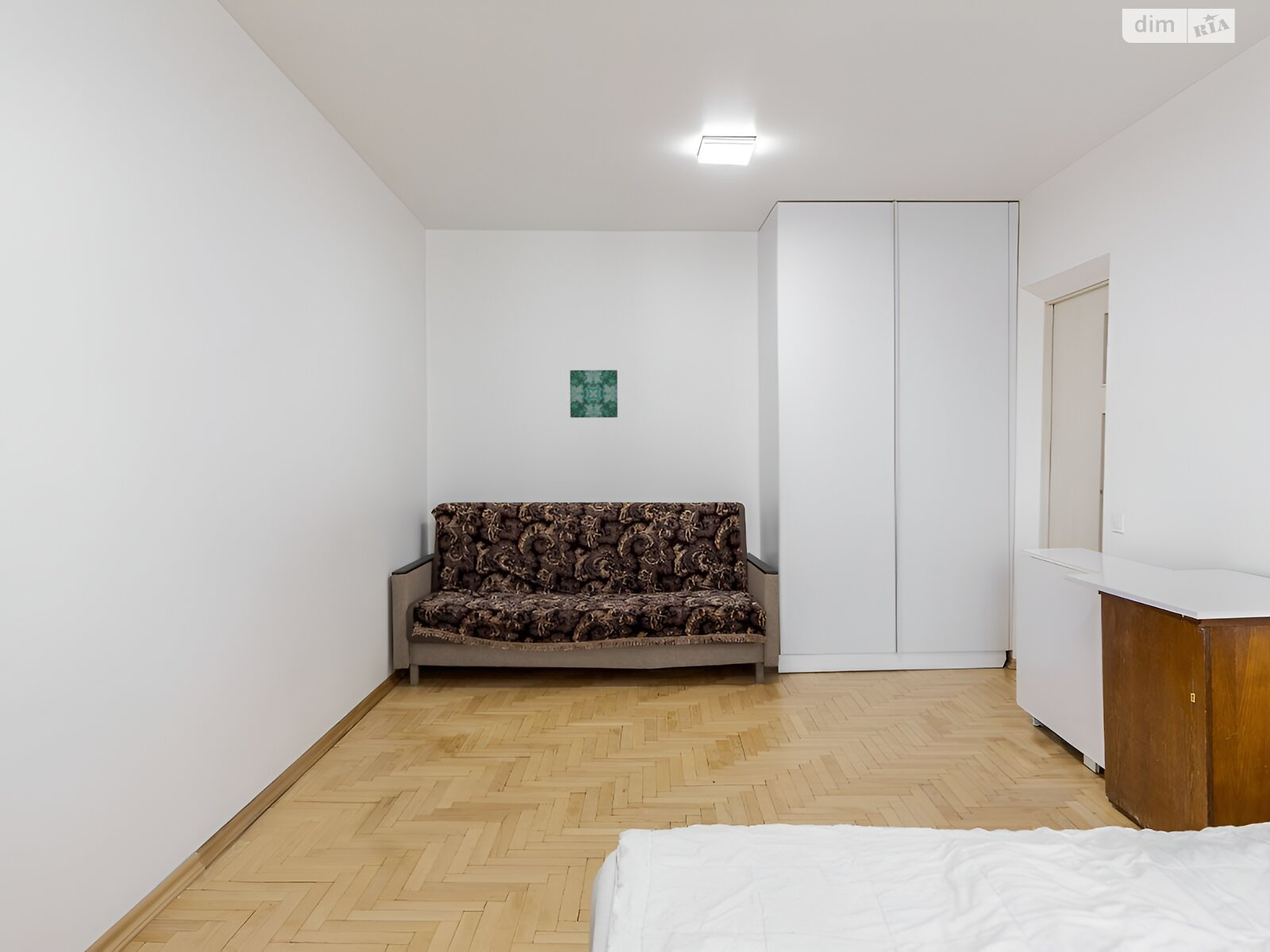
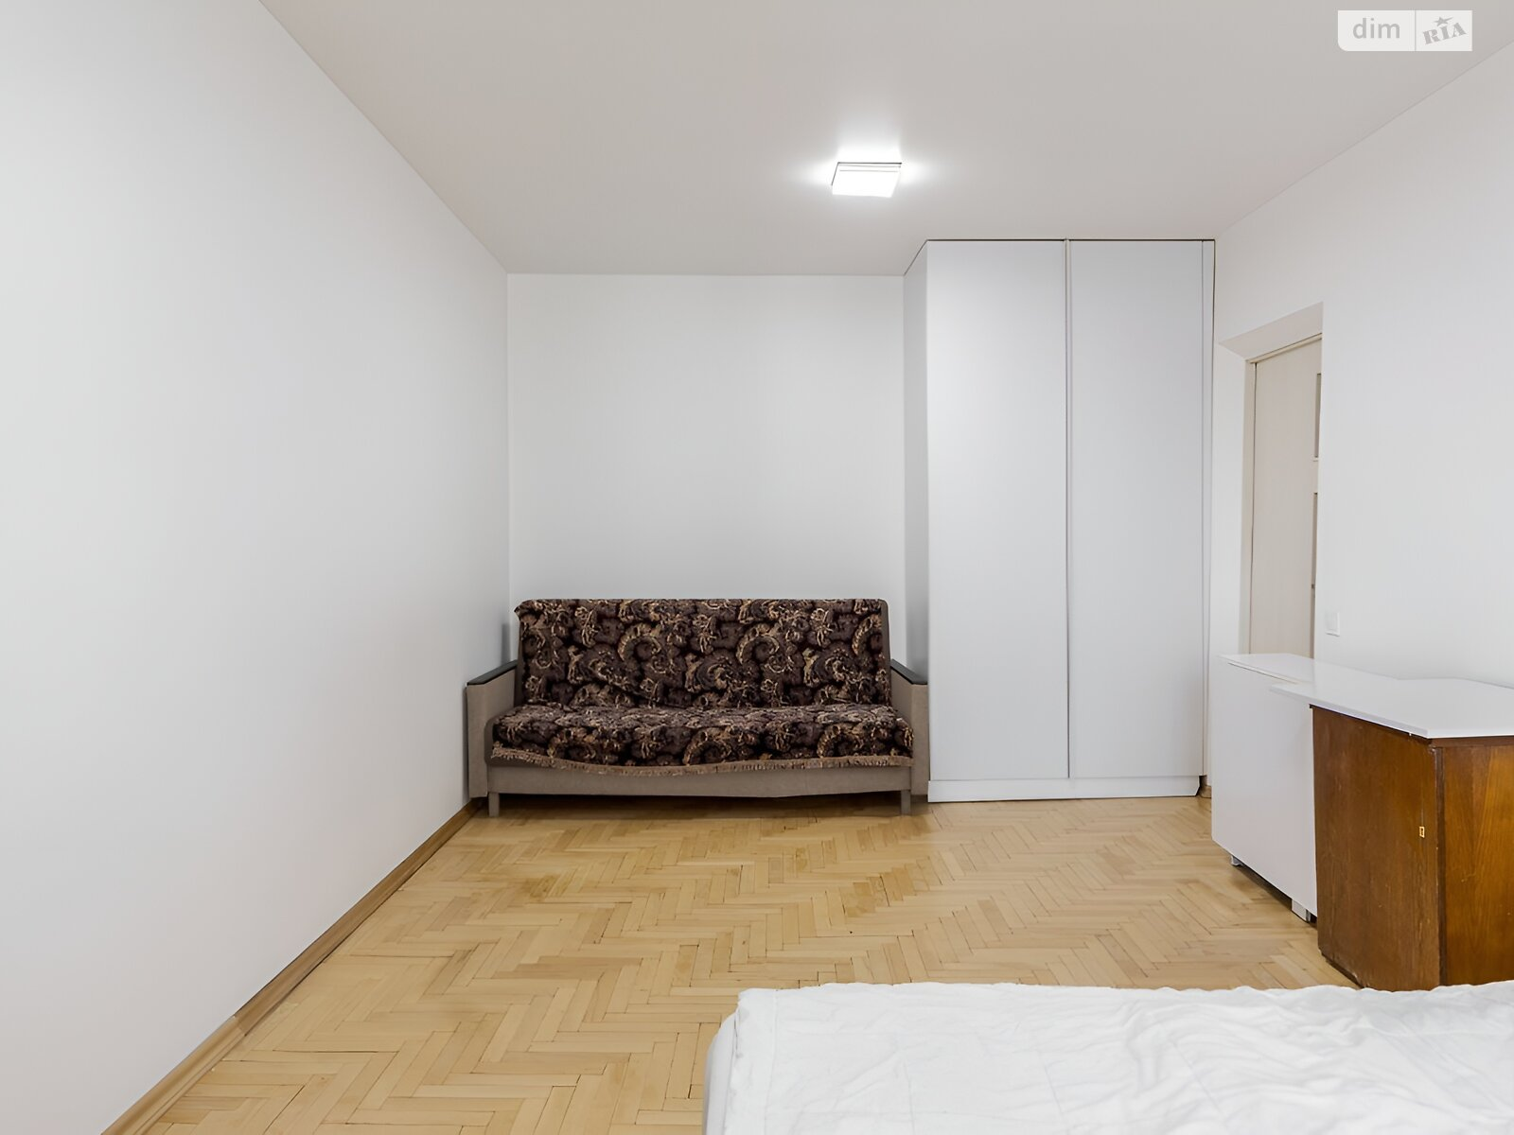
- wall art [569,370,618,418]
